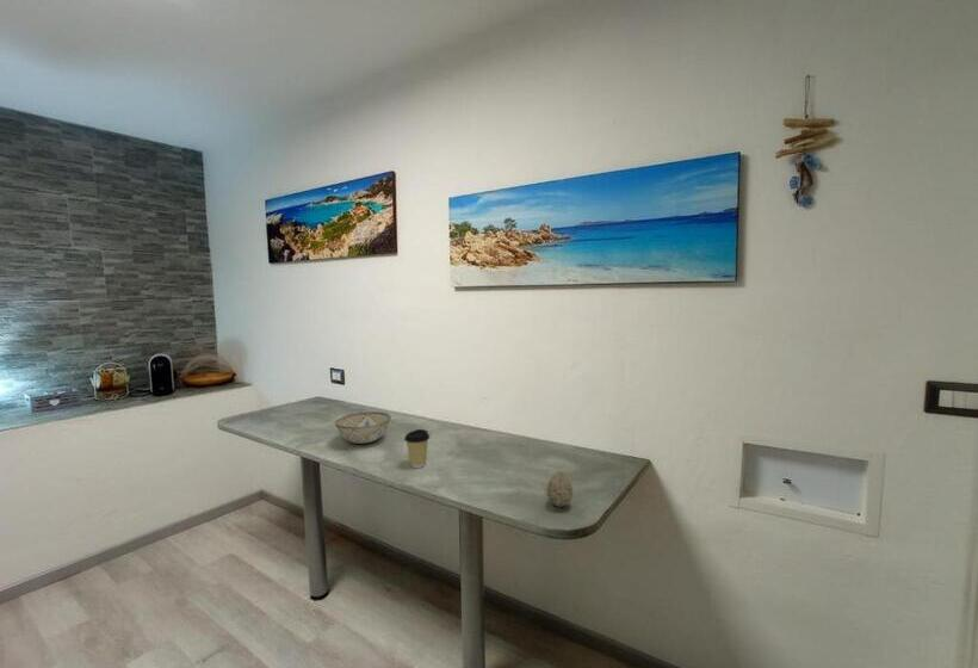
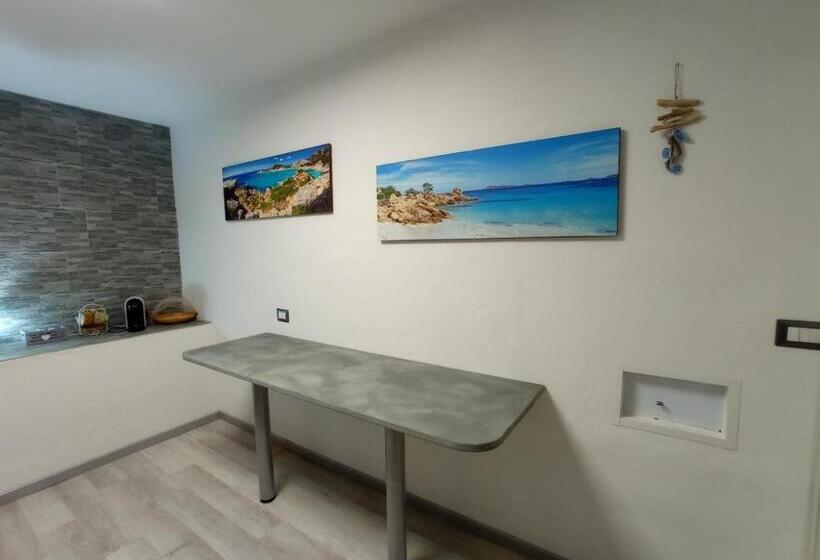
- decorative egg [546,470,574,508]
- coffee cup [403,428,431,469]
- ceramic bowl [334,410,392,445]
